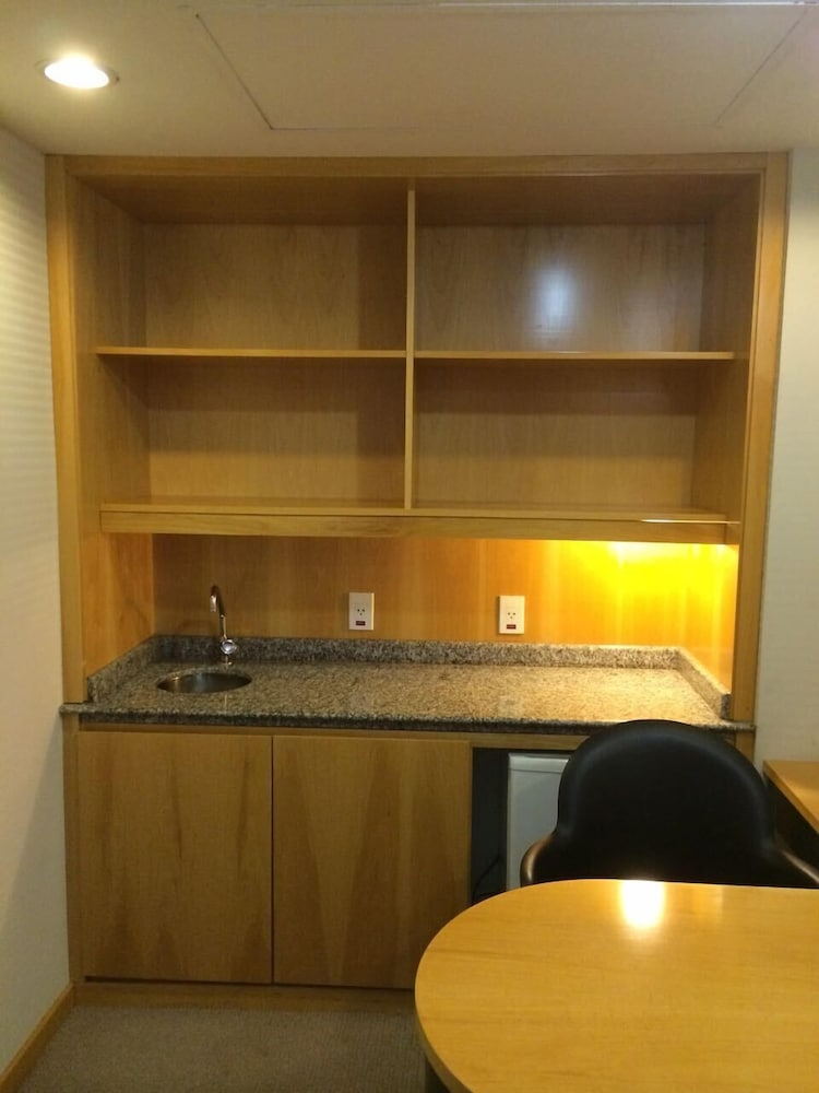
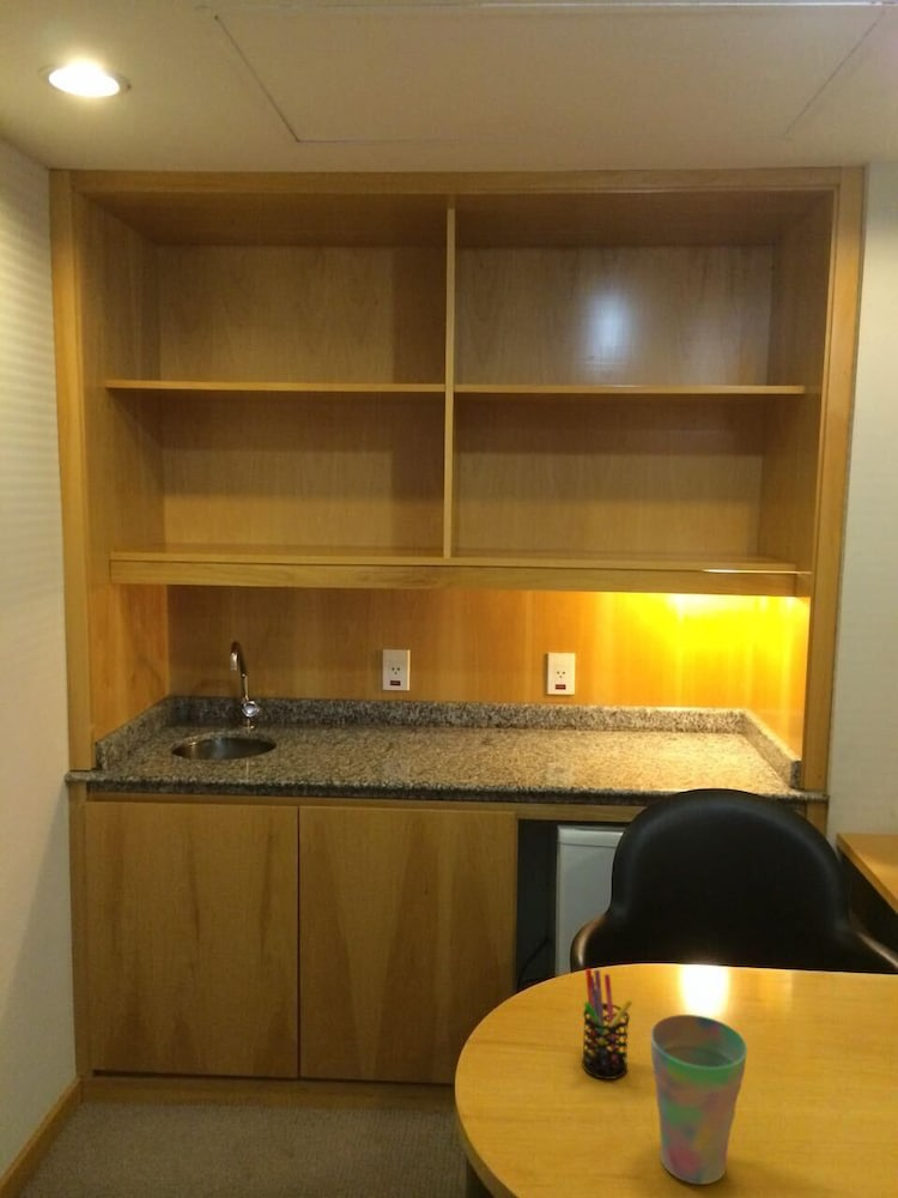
+ cup [649,1014,748,1186]
+ pen holder [581,967,635,1081]
